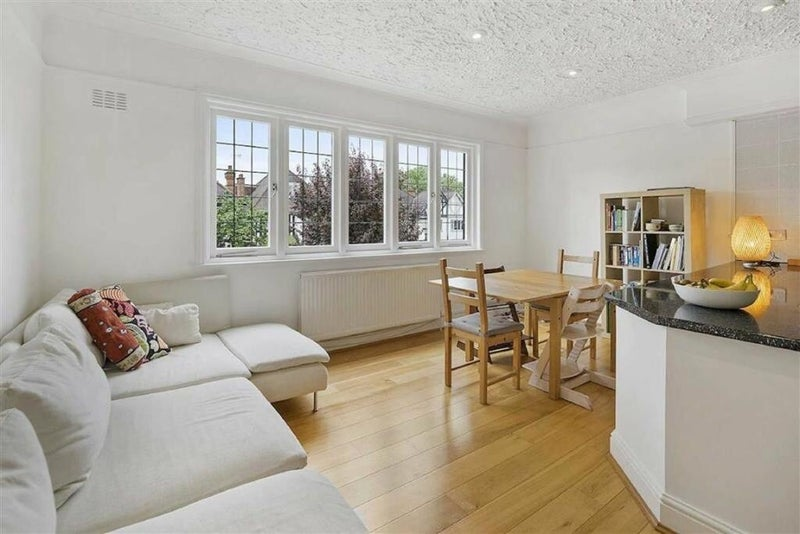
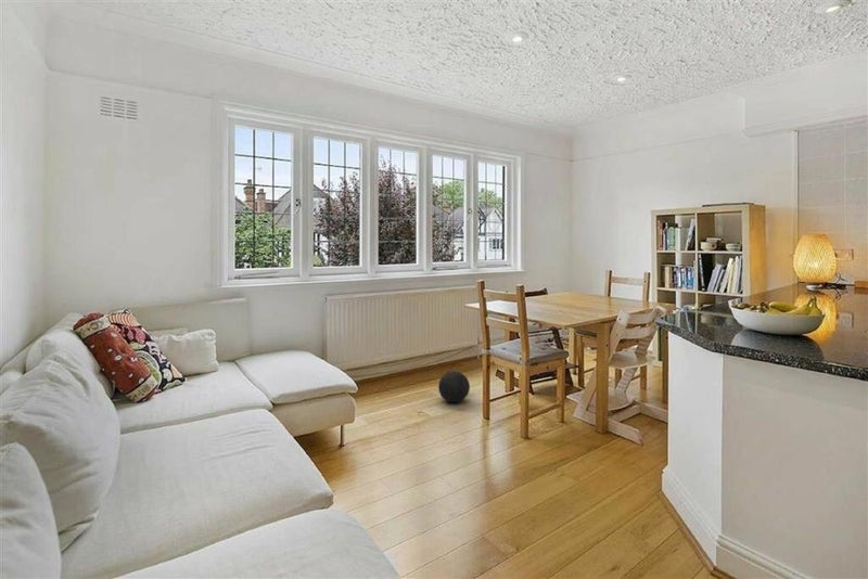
+ ball [437,371,471,403]
